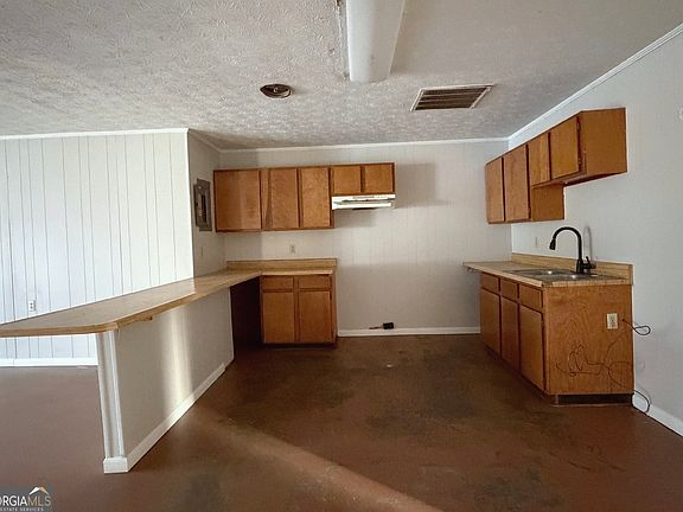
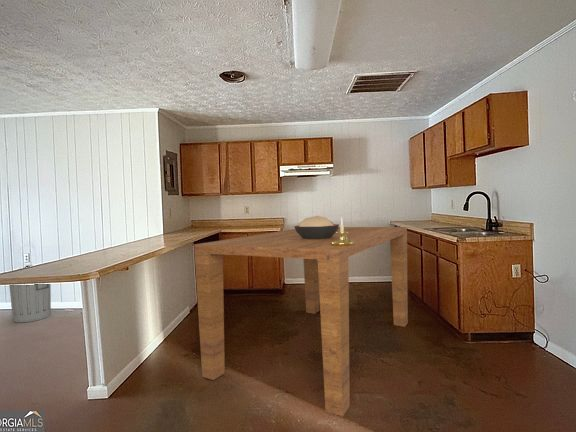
+ table [193,226,409,417]
+ trash can [8,264,52,323]
+ candle holder [331,216,354,246]
+ decorative bowl [293,215,340,239]
